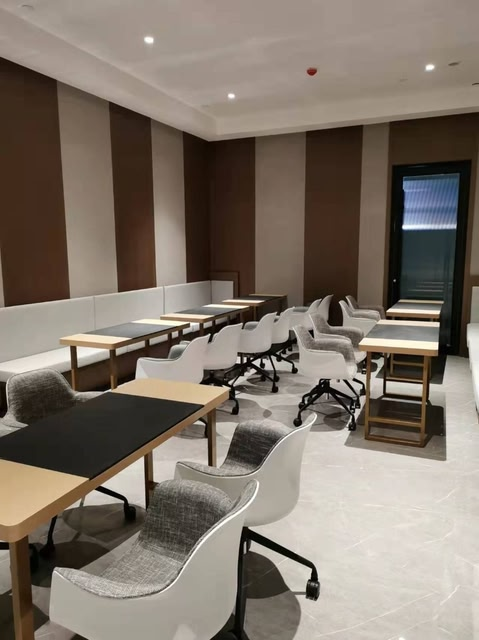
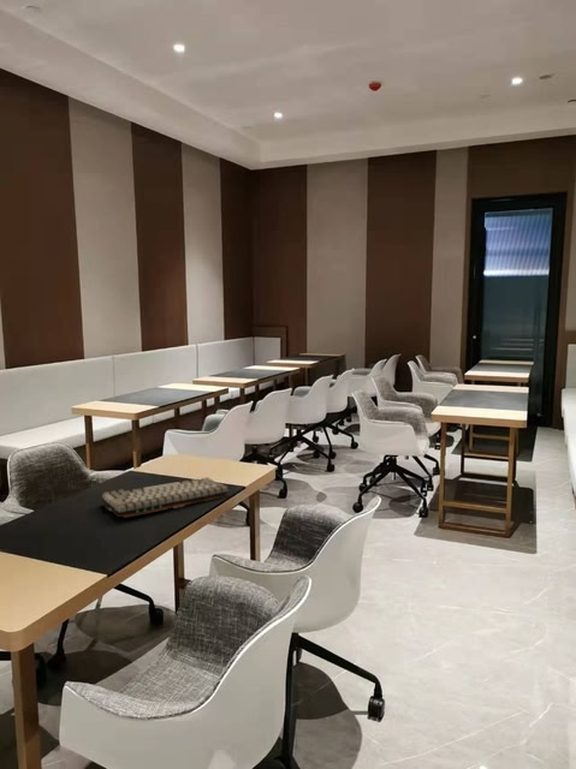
+ keyboard [99,476,230,518]
